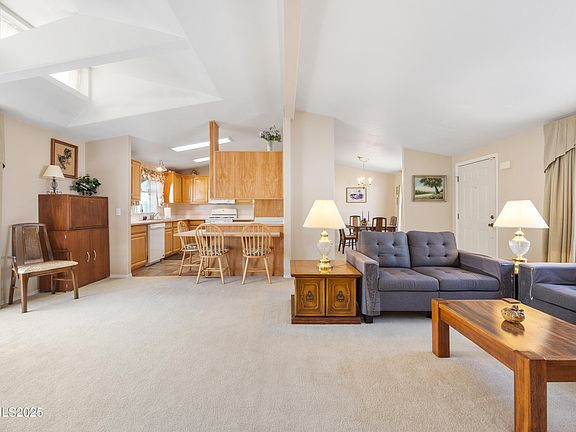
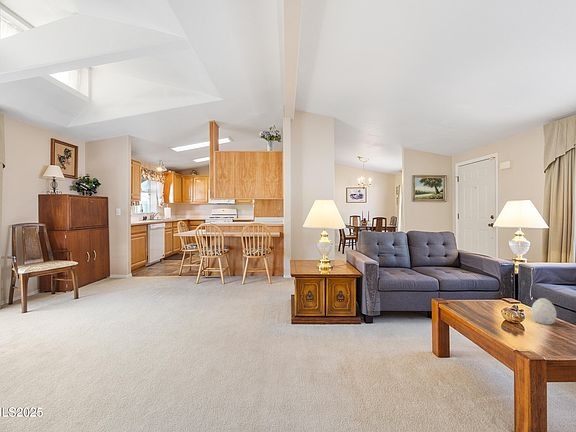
+ decorative egg [530,297,558,325]
